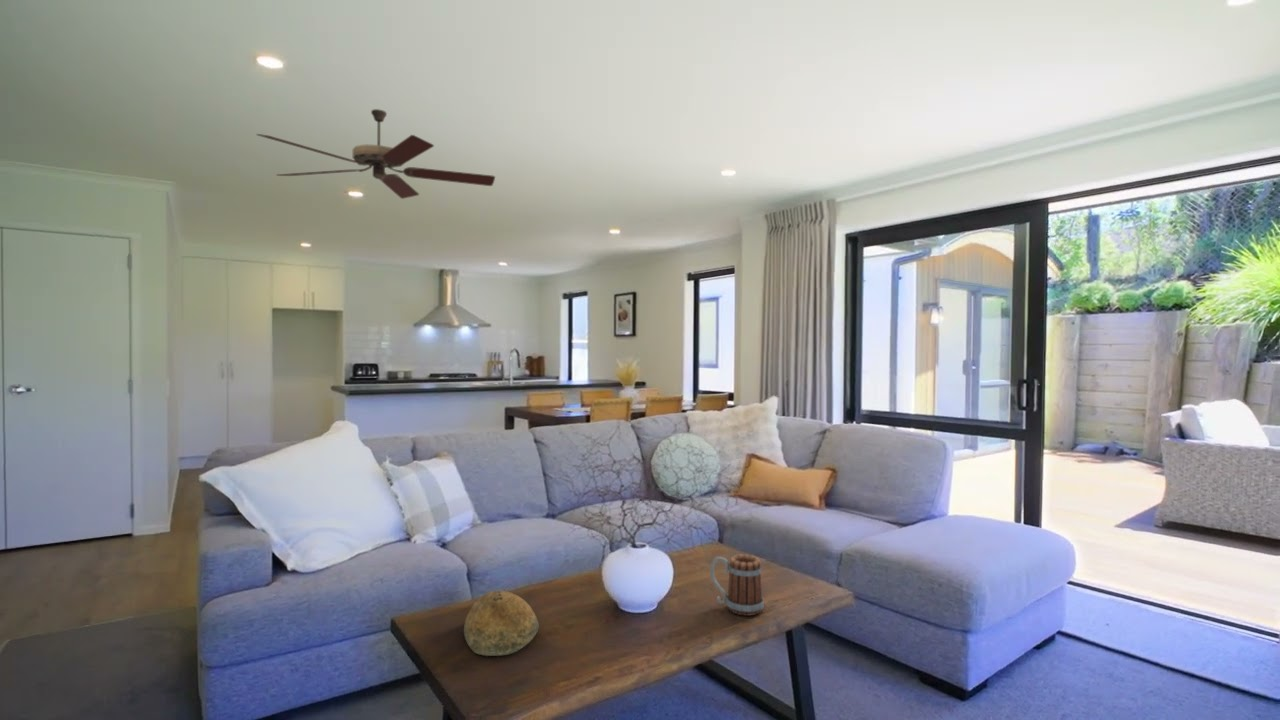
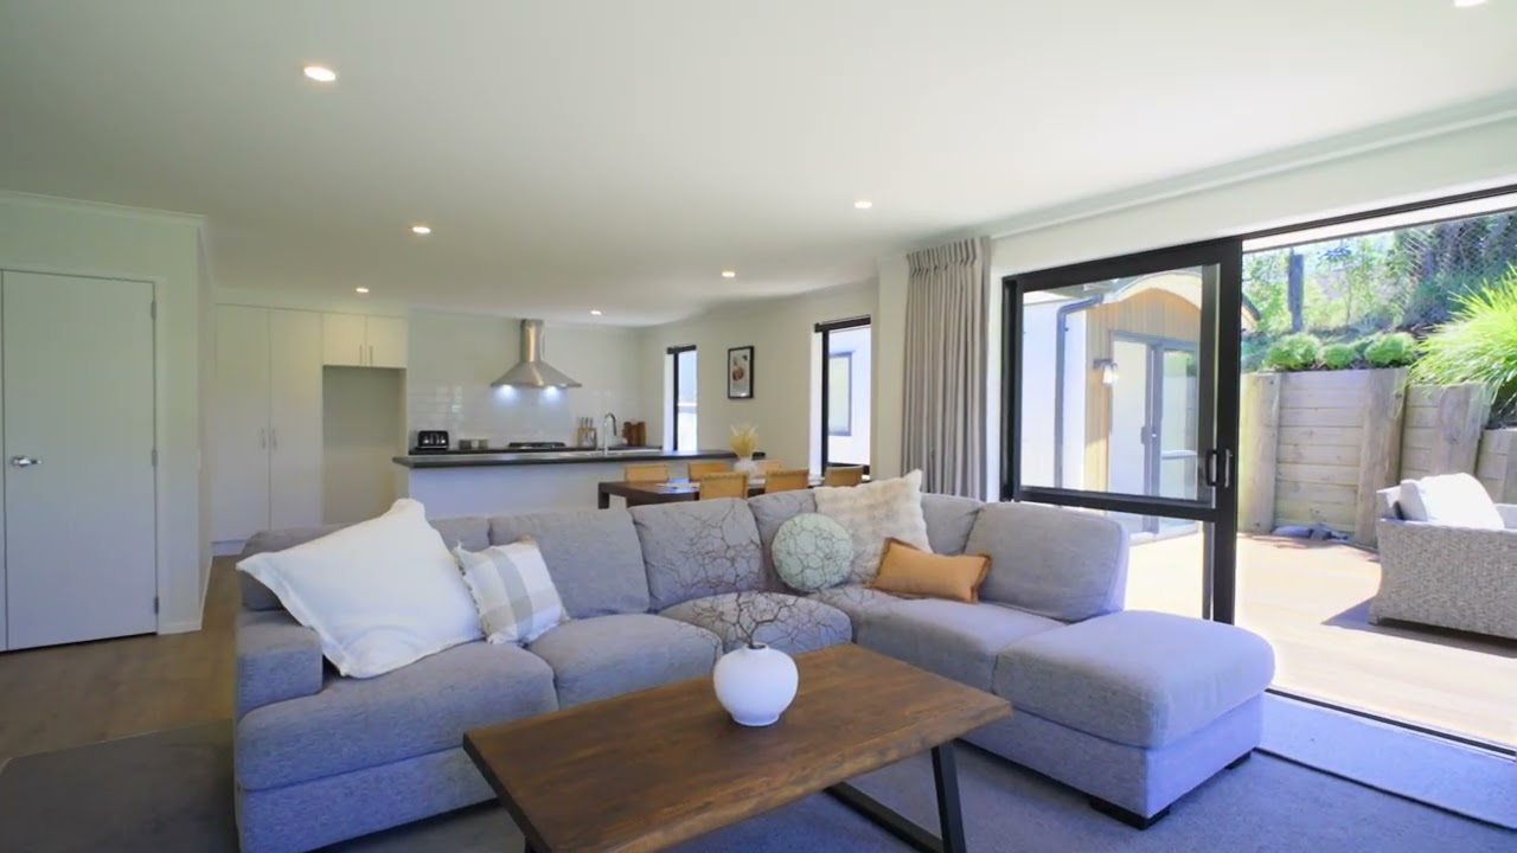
- mug [709,554,765,617]
- ceiling fan [255,108,496,200]
- bowl [463,590,540,657]
